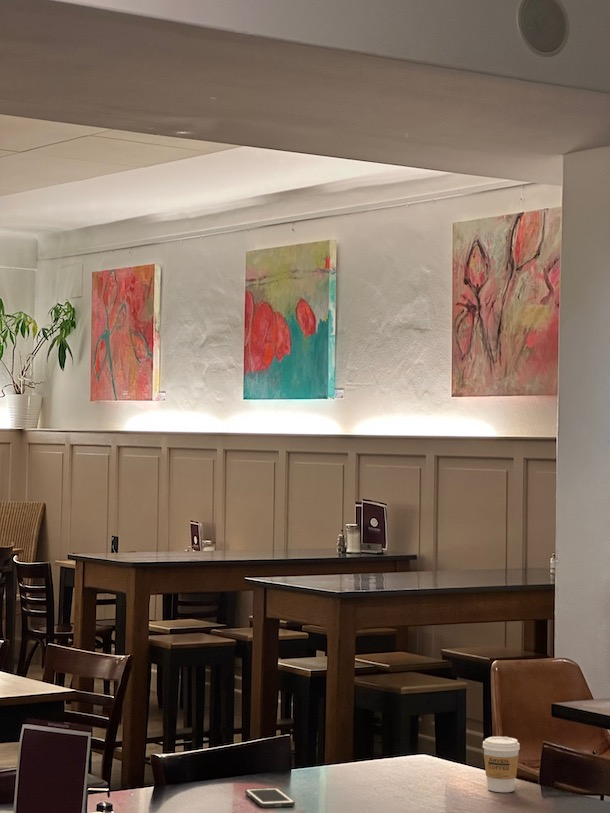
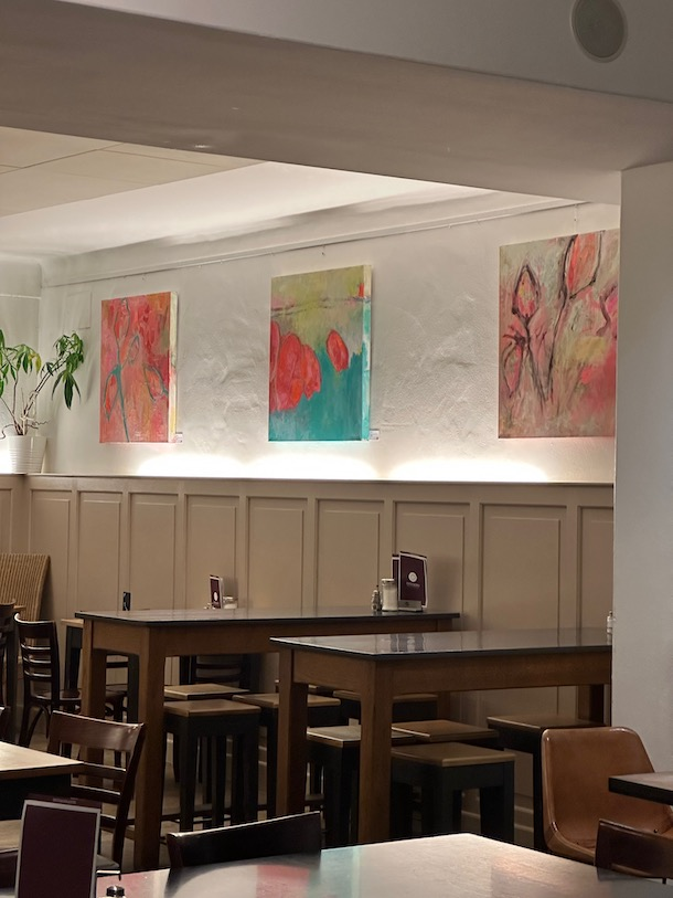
- coffee cup [482,736,521,793]
- cell phone [244,787,296,809]
